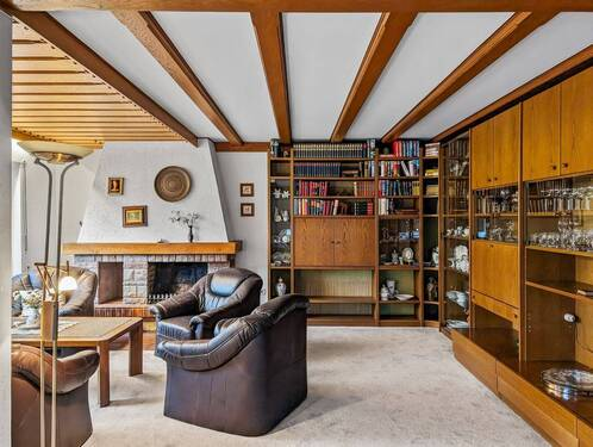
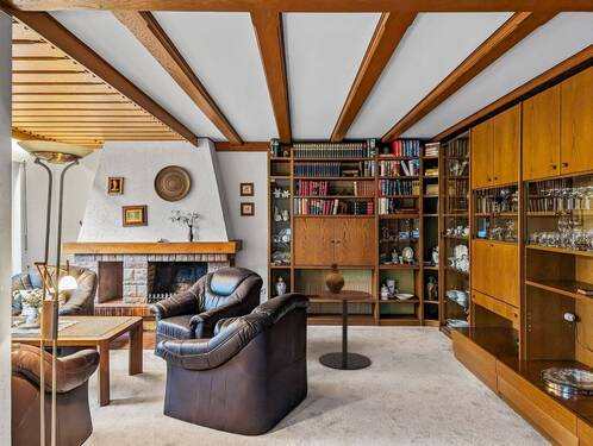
+ ceramic jug [324,262,347,294]
+ side table [318,289,373,371]
